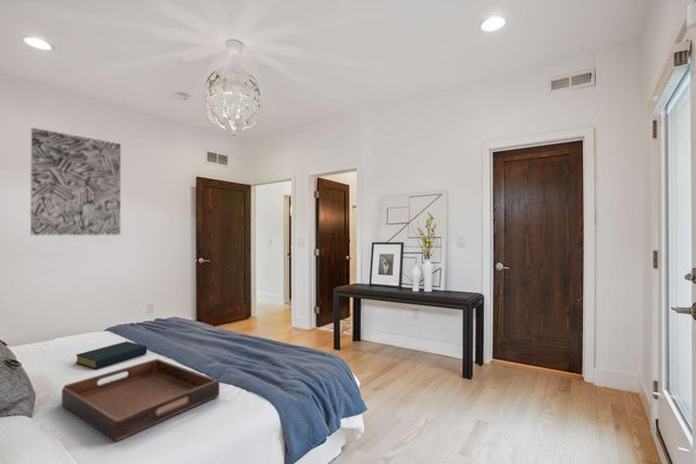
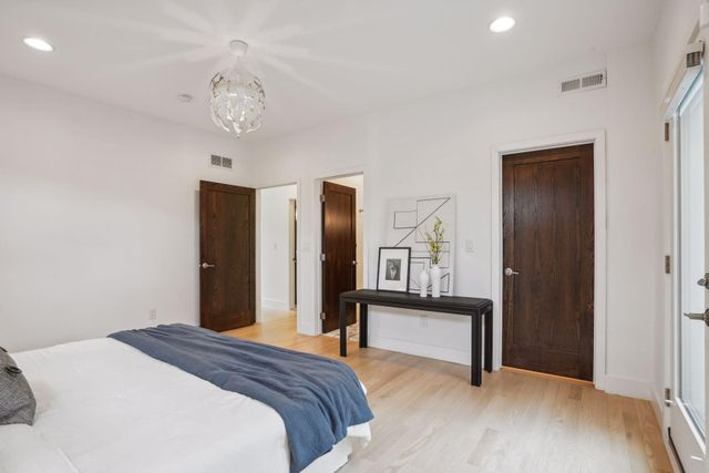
- serving tray [61,358,221,442]
- hardback book [75,340,148,369]
- wall art [29,127,122,236]
